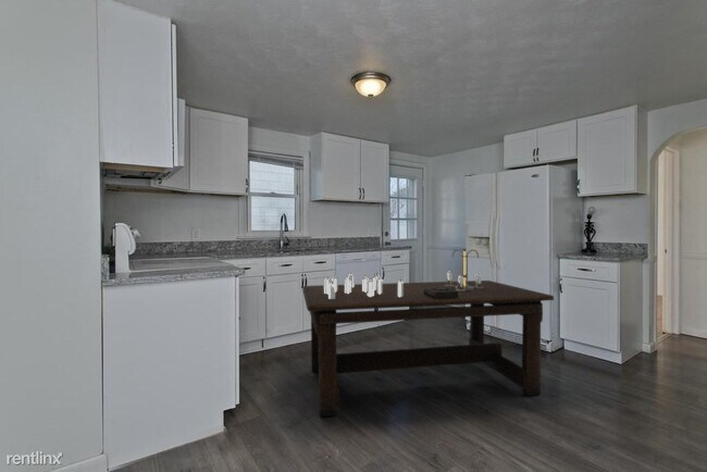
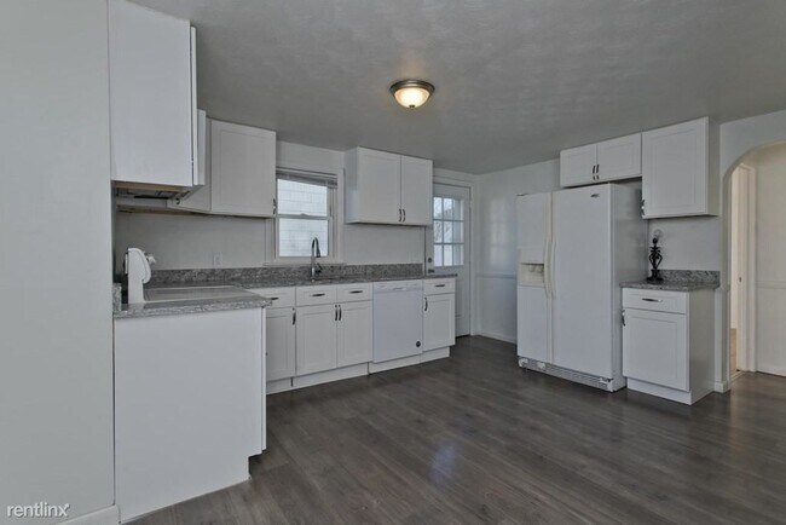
- dining table [301,247,555,418]
